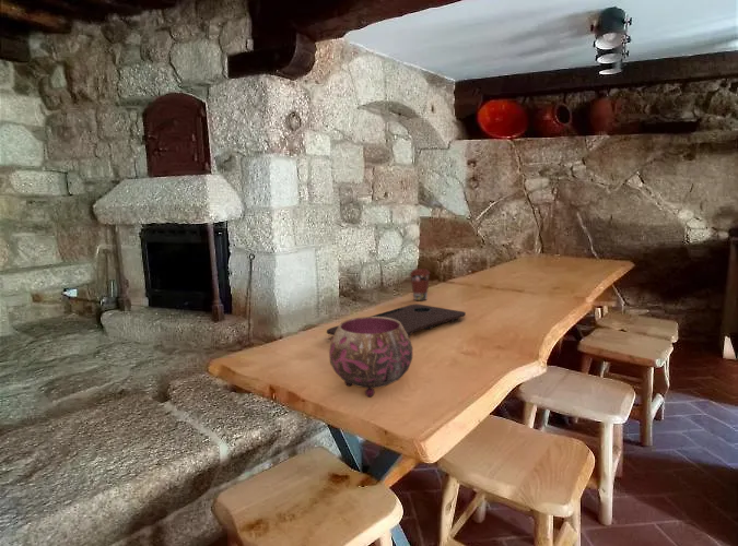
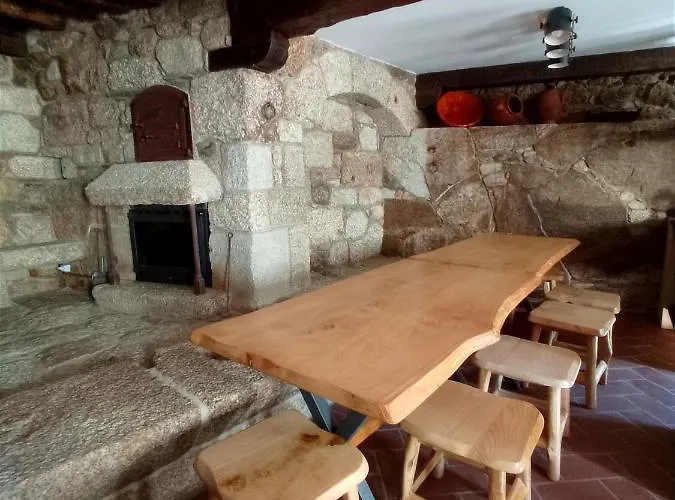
- cutting board [326,304,467,337]
- bowl [328,316,413,399]
- coffee cup [409,268,432,301]
